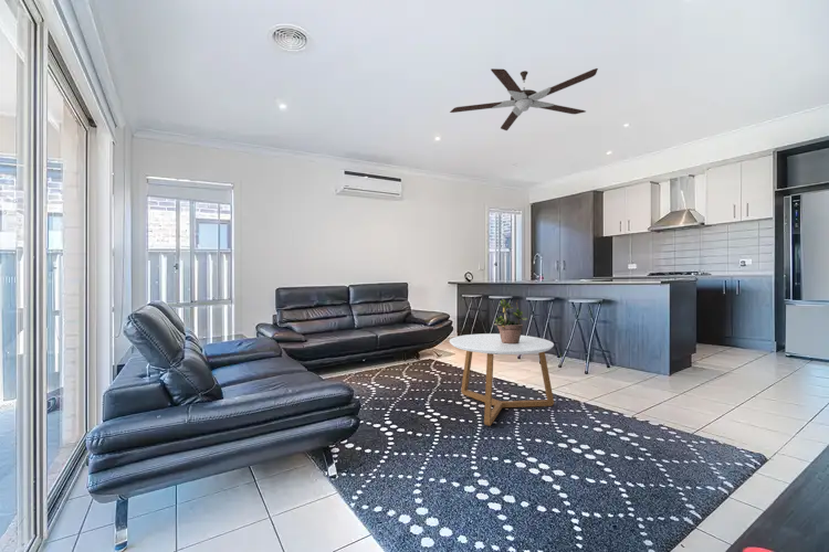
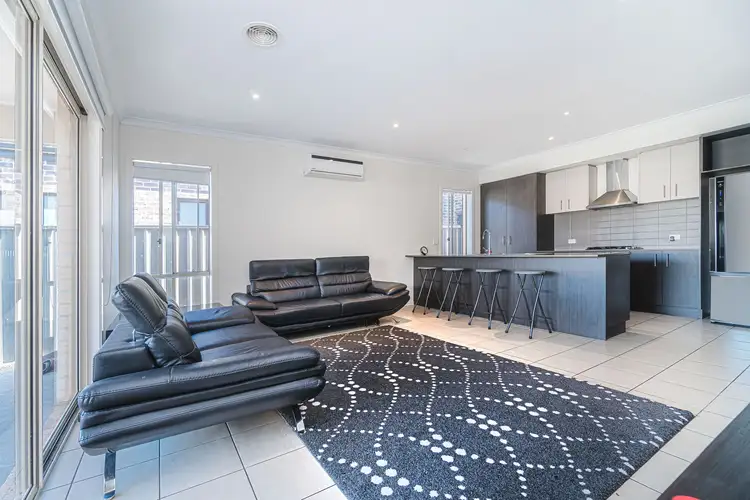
- coffee table [449,332,555,426]
- ceiling fan [449,67,599,131]
- potted plant [493,298,528,344]
